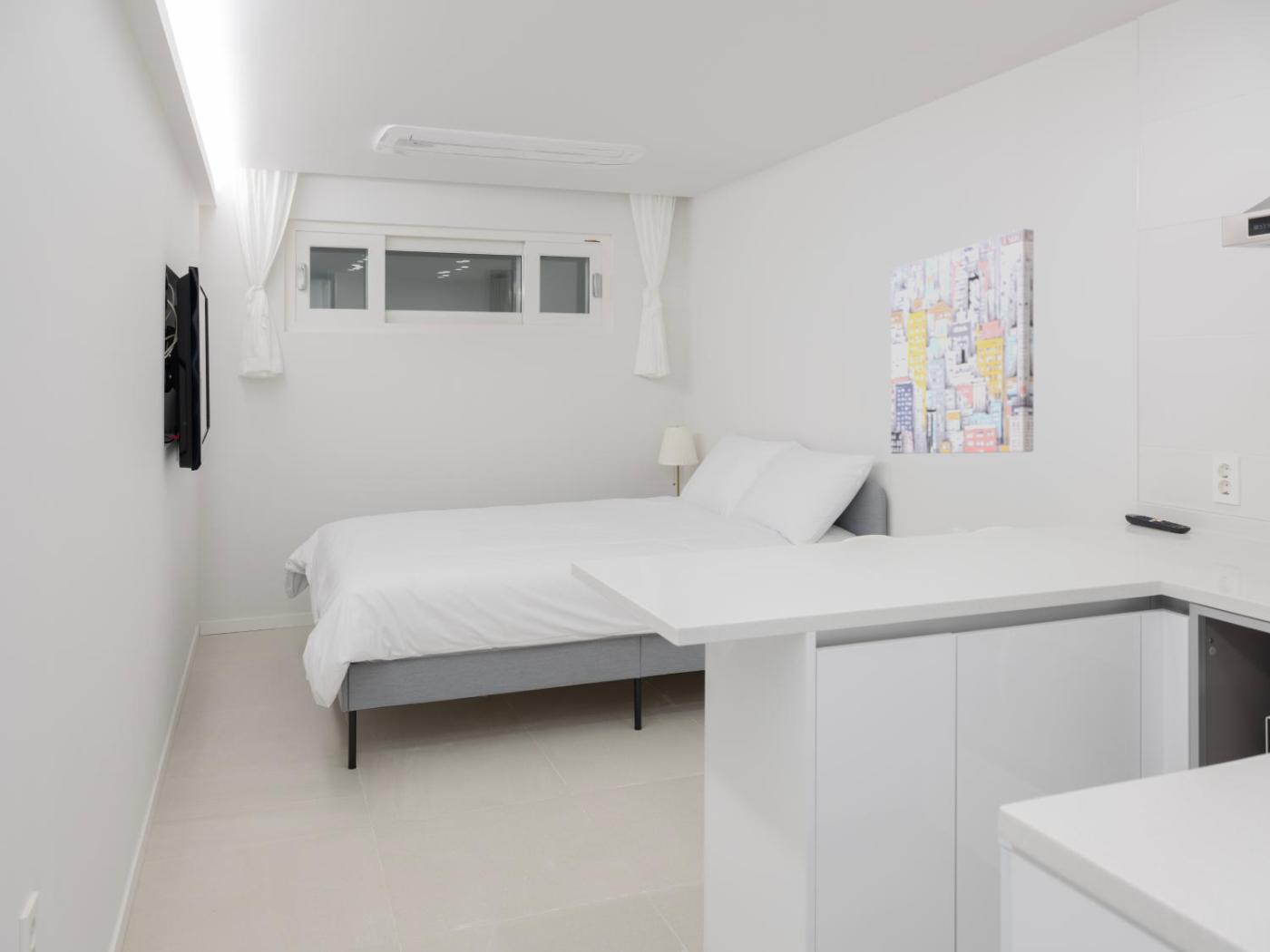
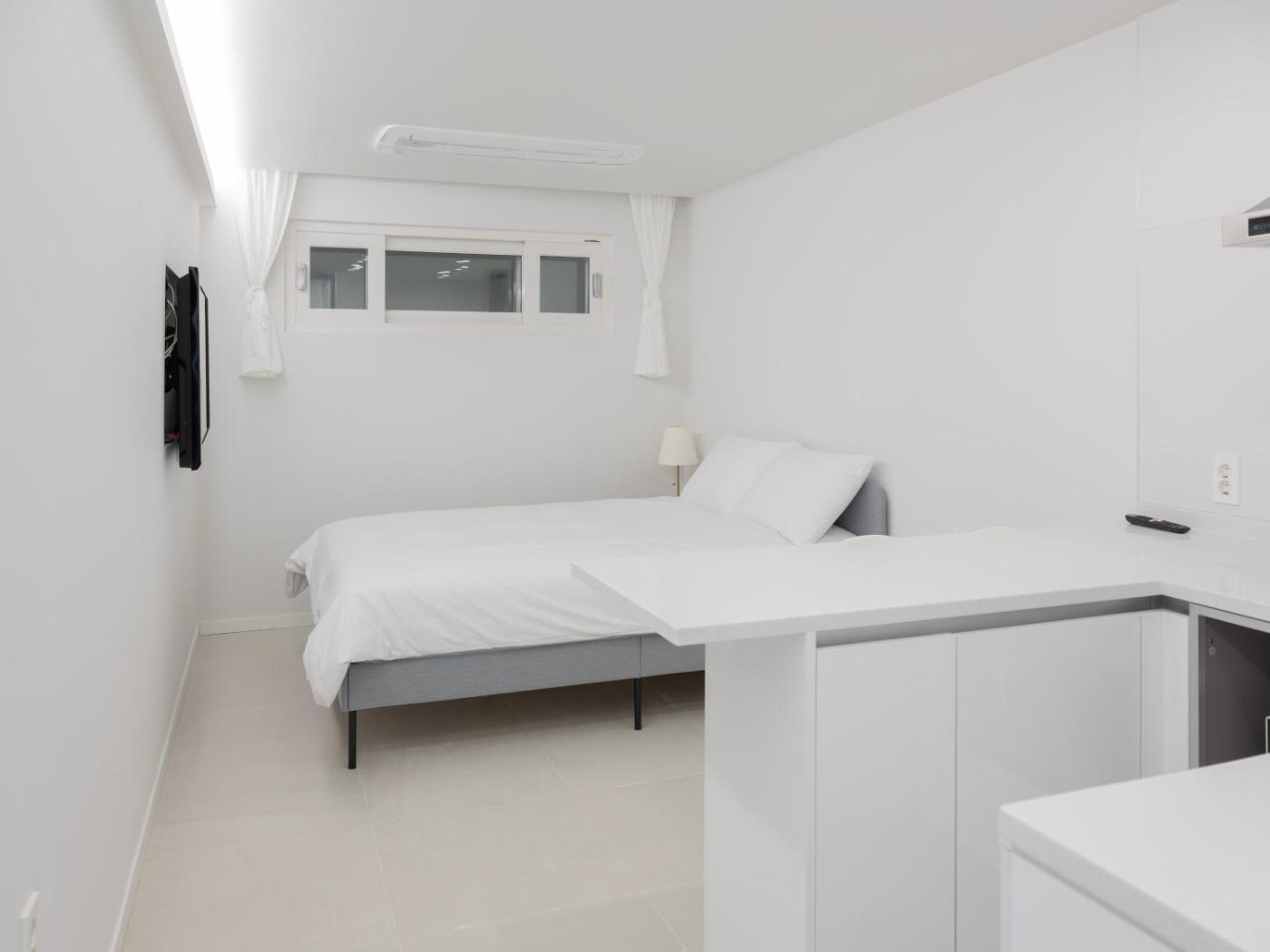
- wall art [890,228,1034,454]
